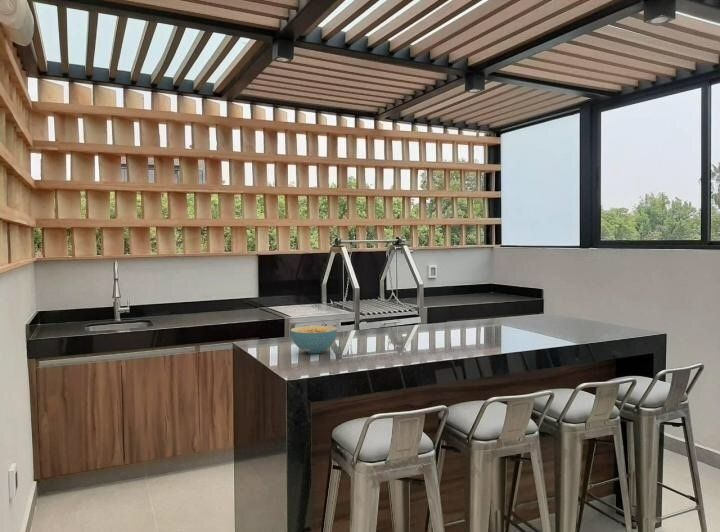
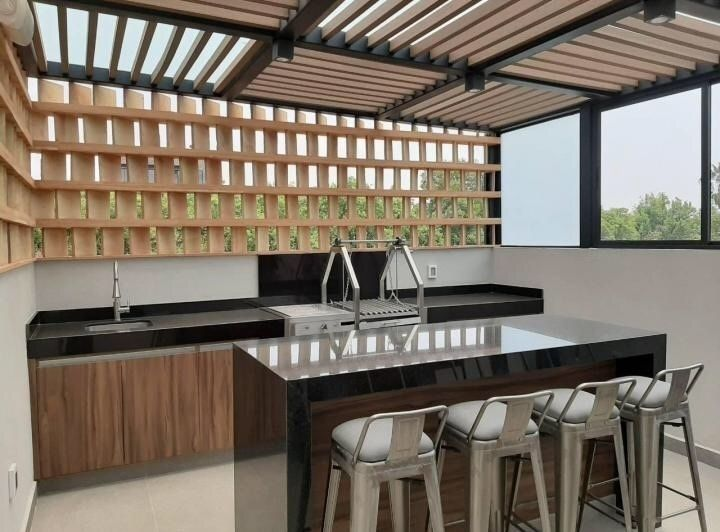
- cereal bowl [289,324,338,354]
